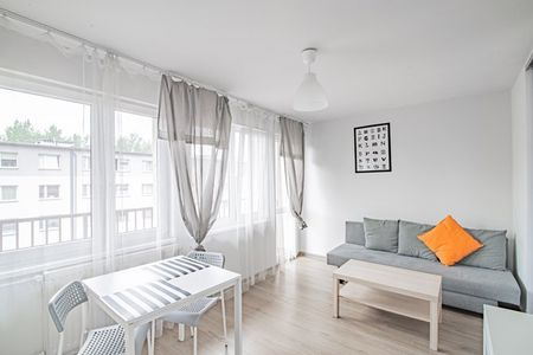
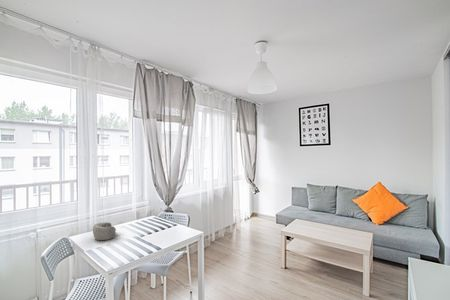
+ decorative bowl [92,221,117,241]
